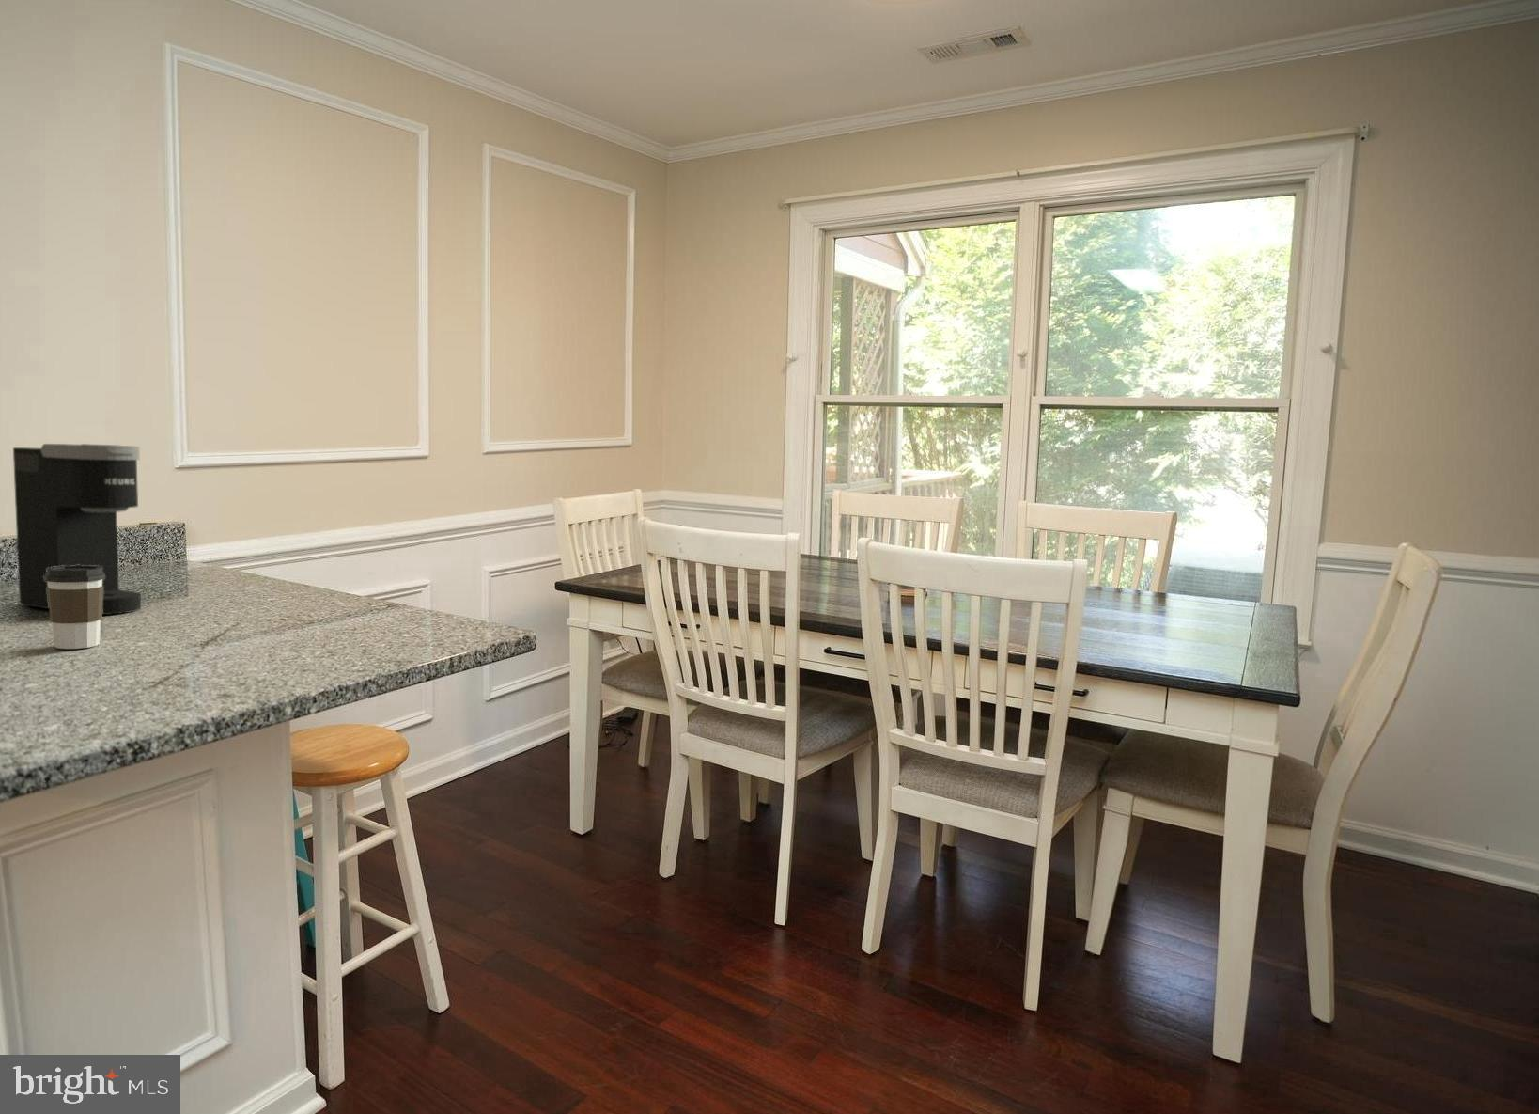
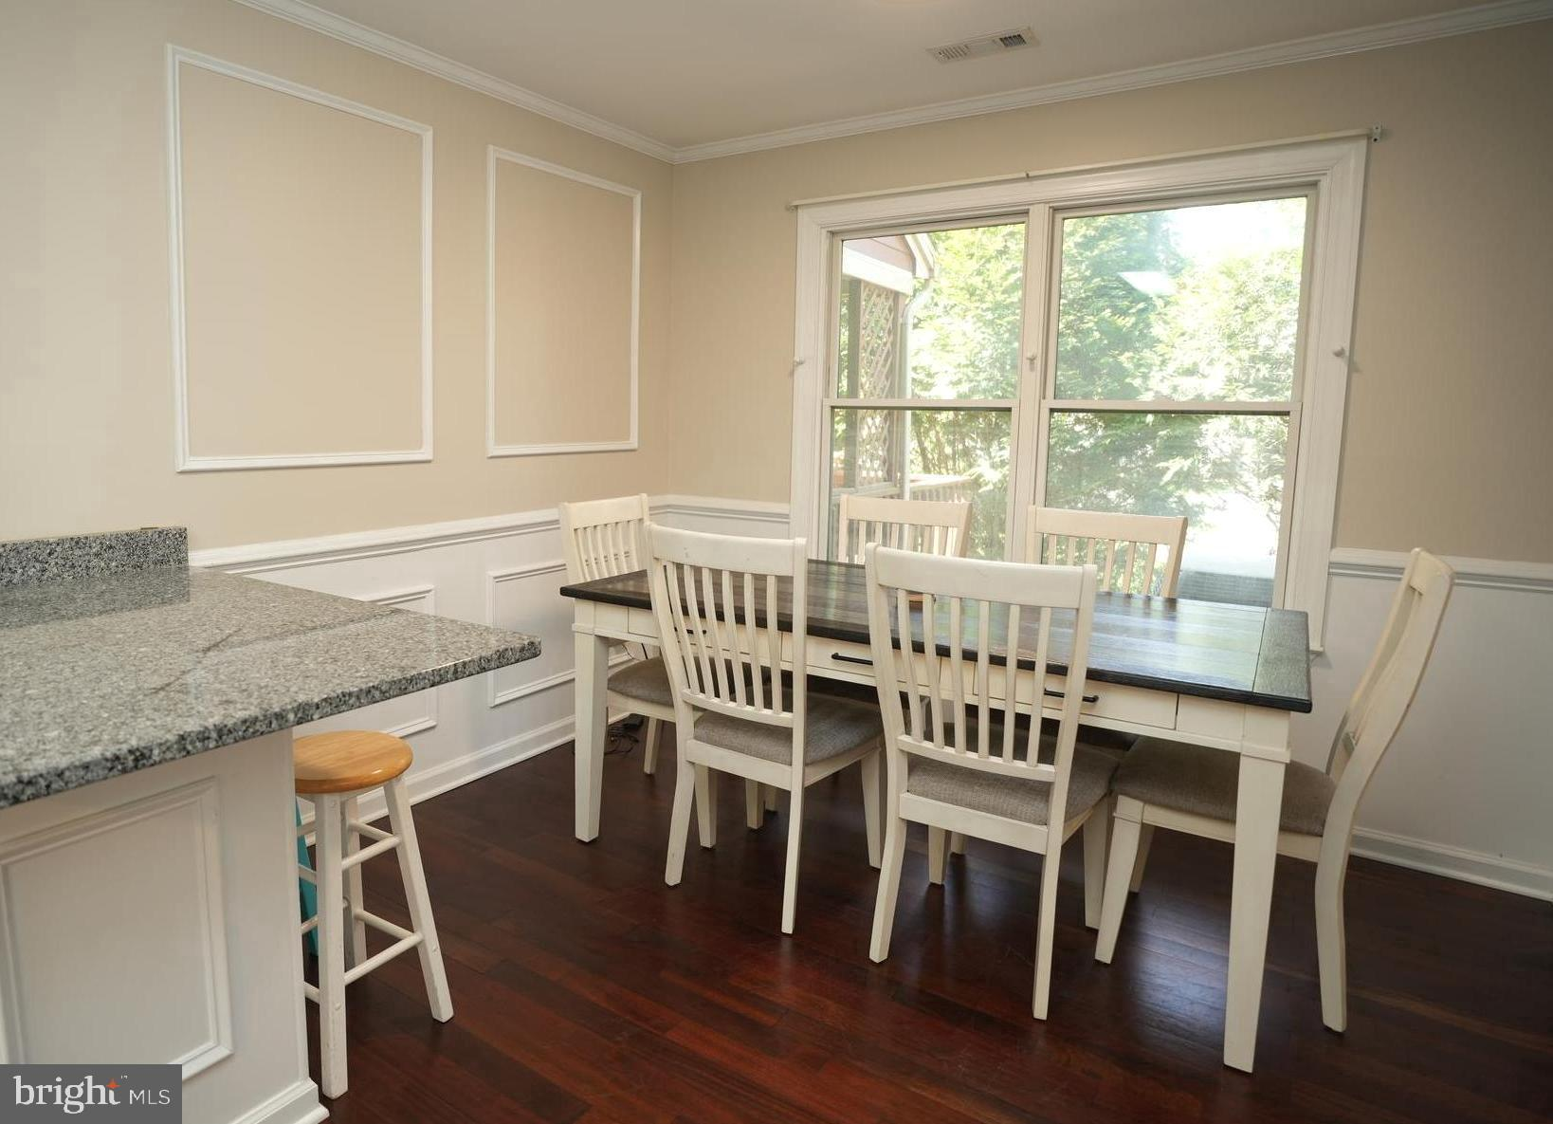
- coffee maker [12,442,142,616]
- coffee cup [44,565,105,649]
